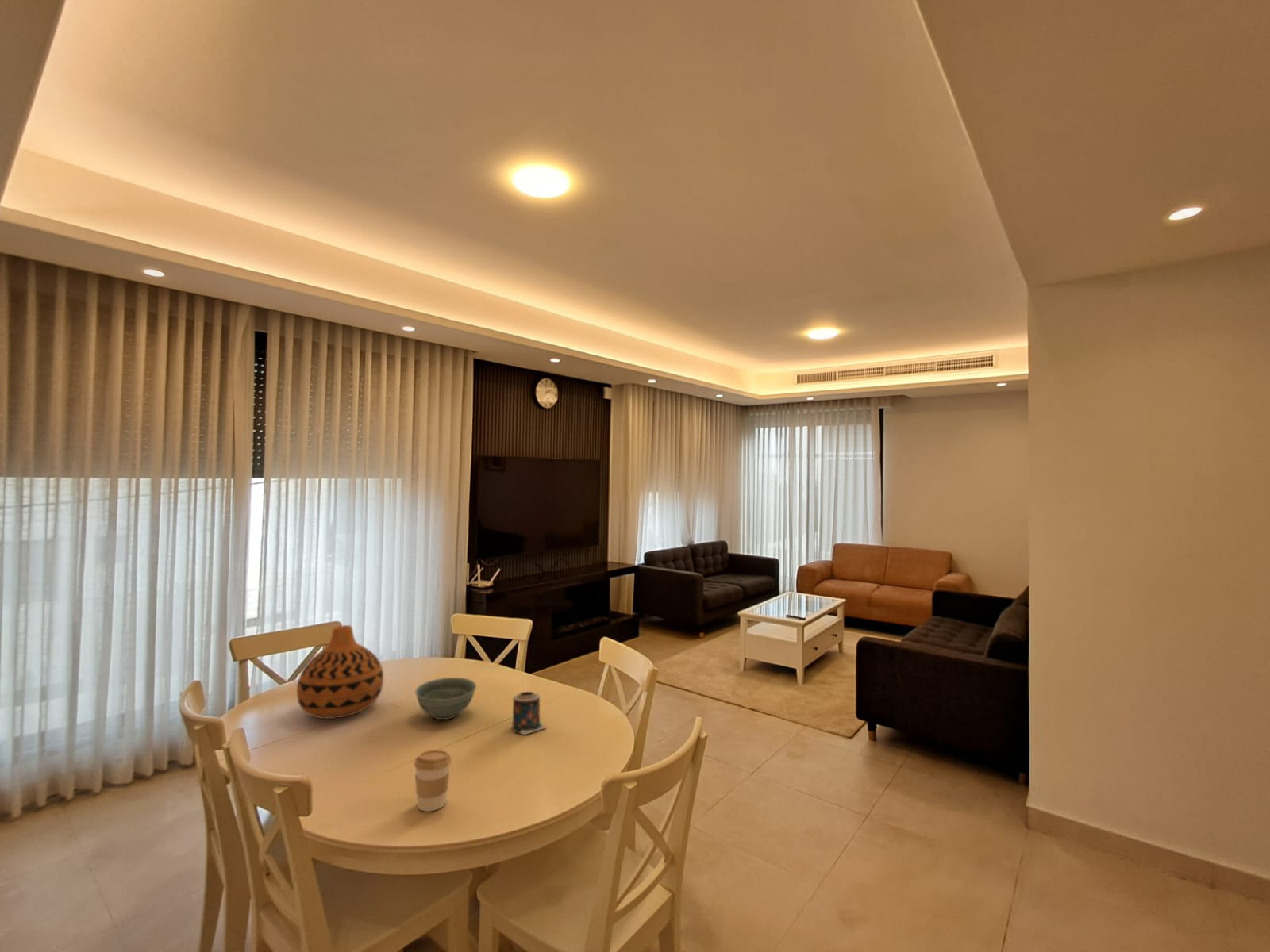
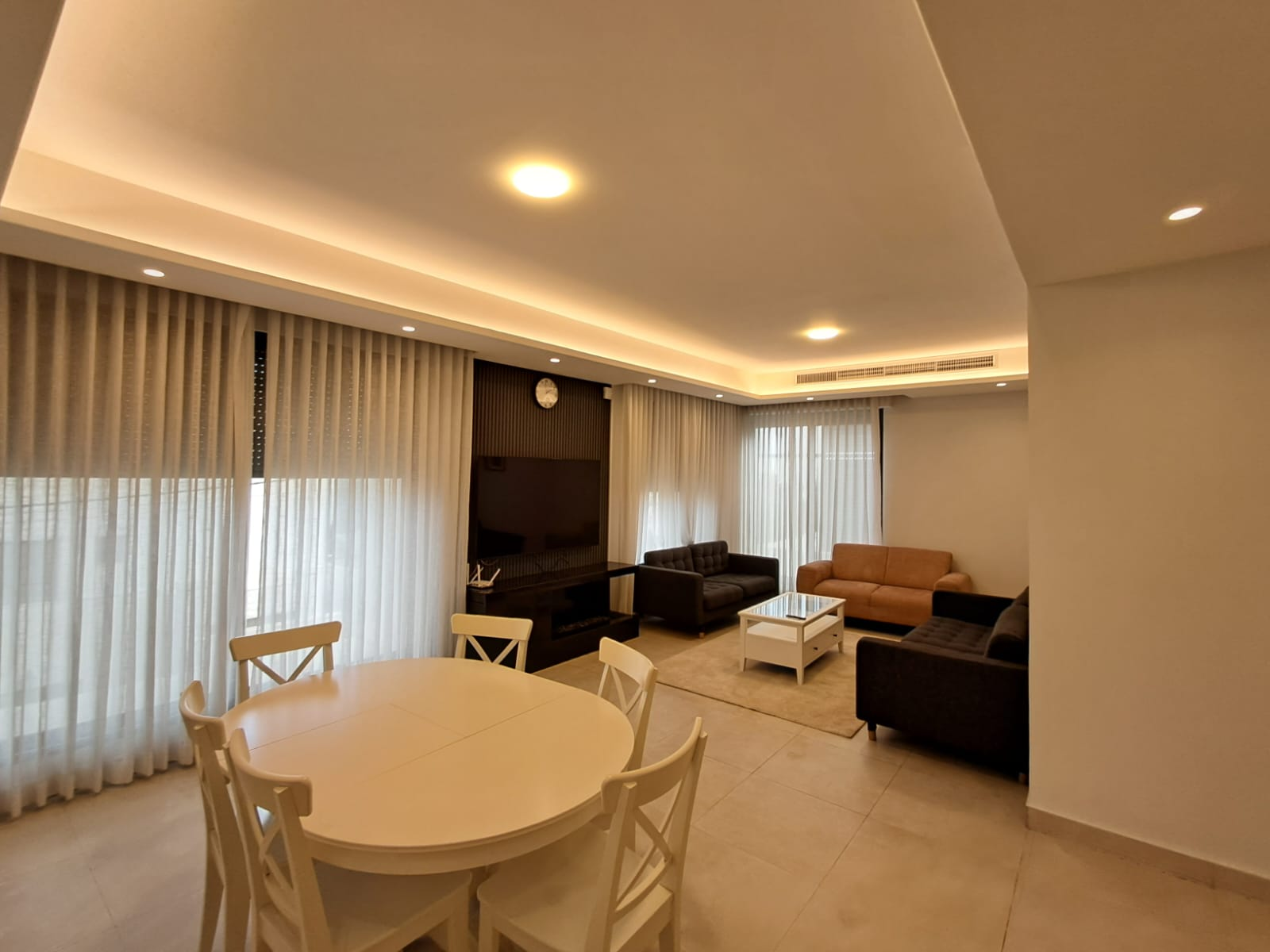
- vase [296,624,384,720]
- candle [512,691,548,735]
- coffee cup [413,749,452,812]
- bowl [414,677,477,720]
